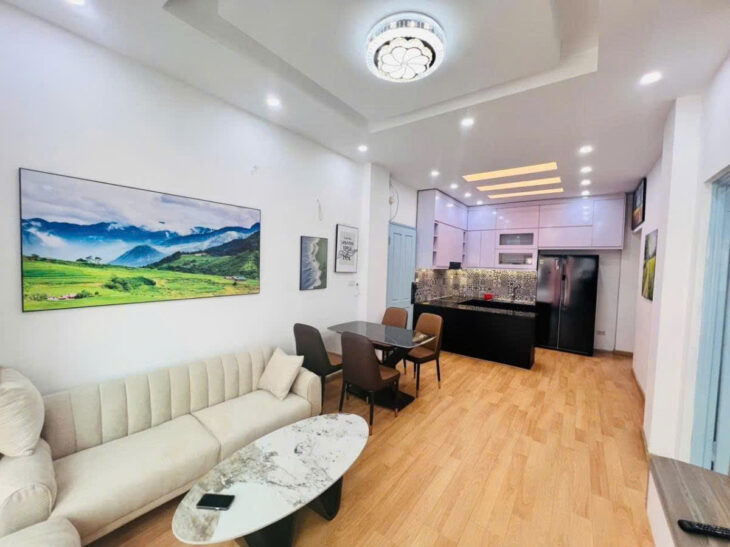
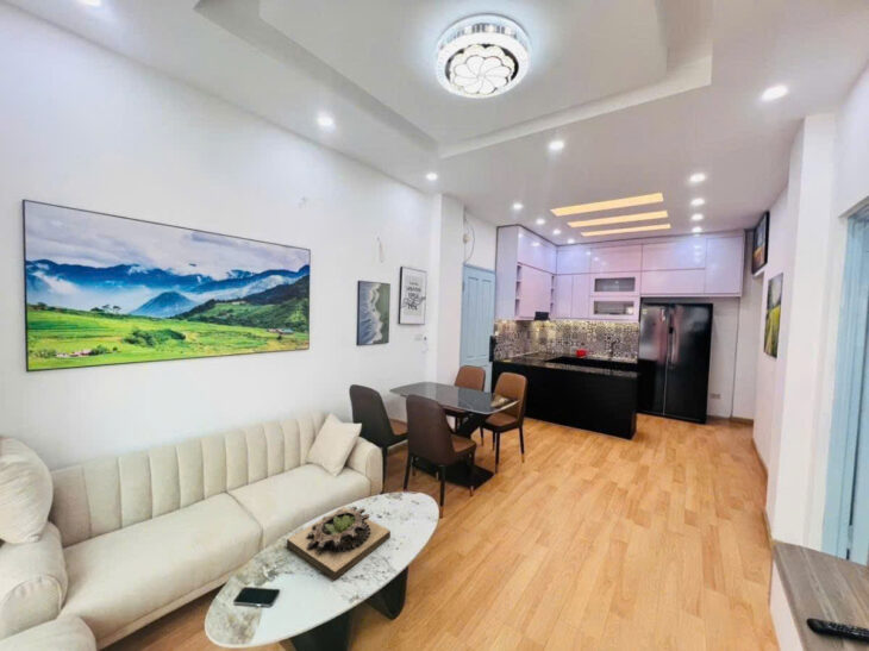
+ succulent planter [286,506,392,581]
